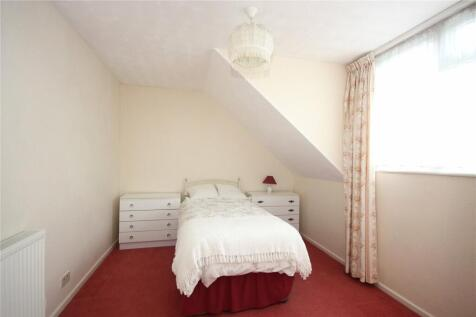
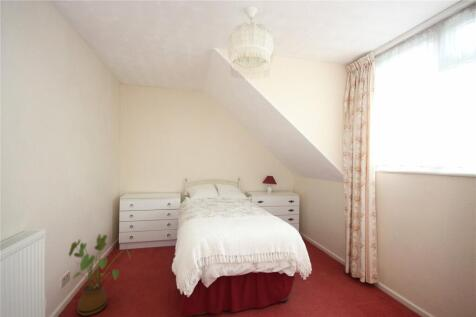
+ house plant [68,233,132,317]
